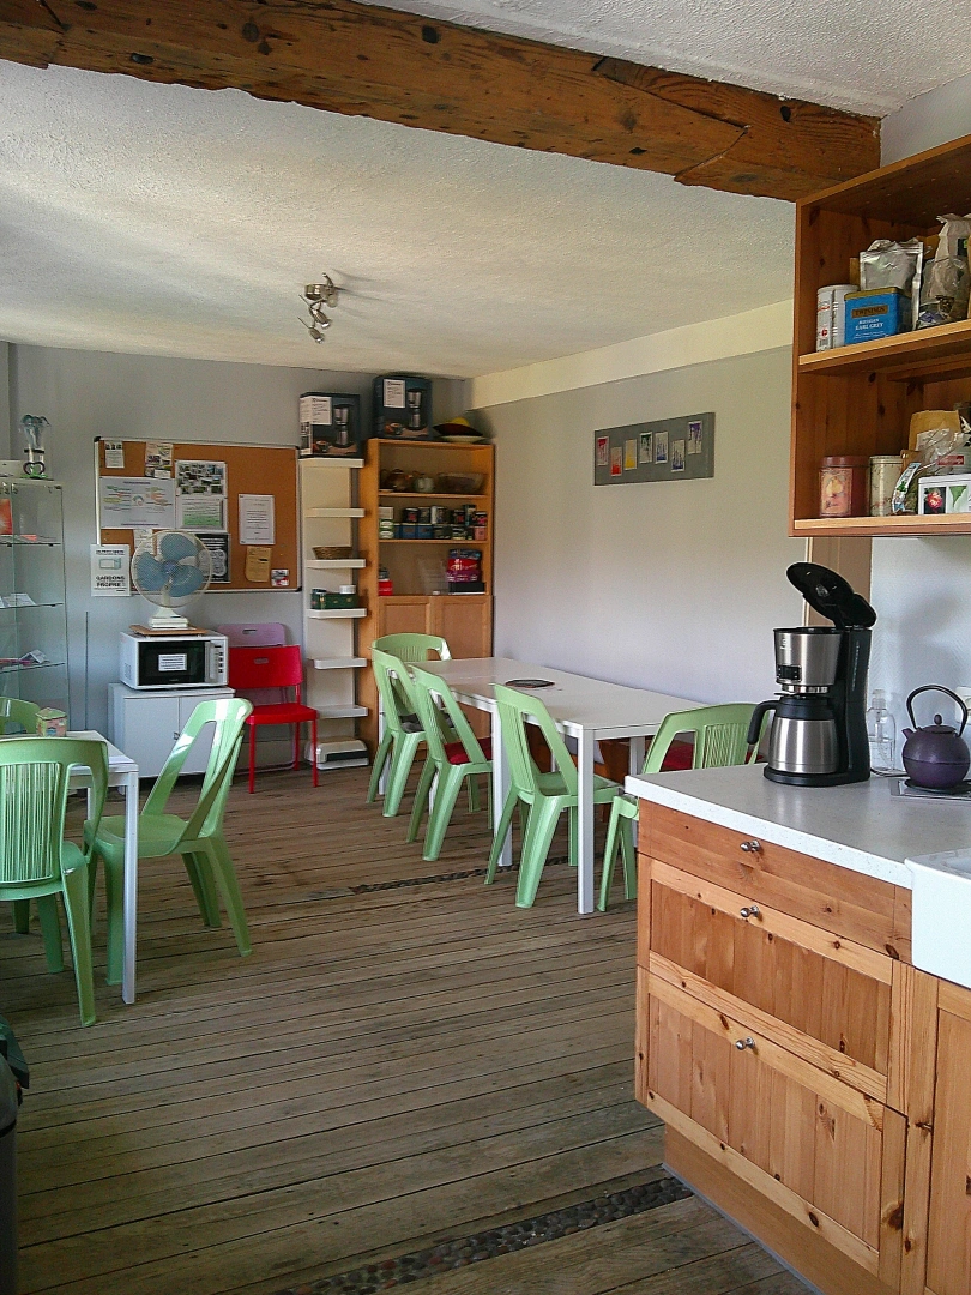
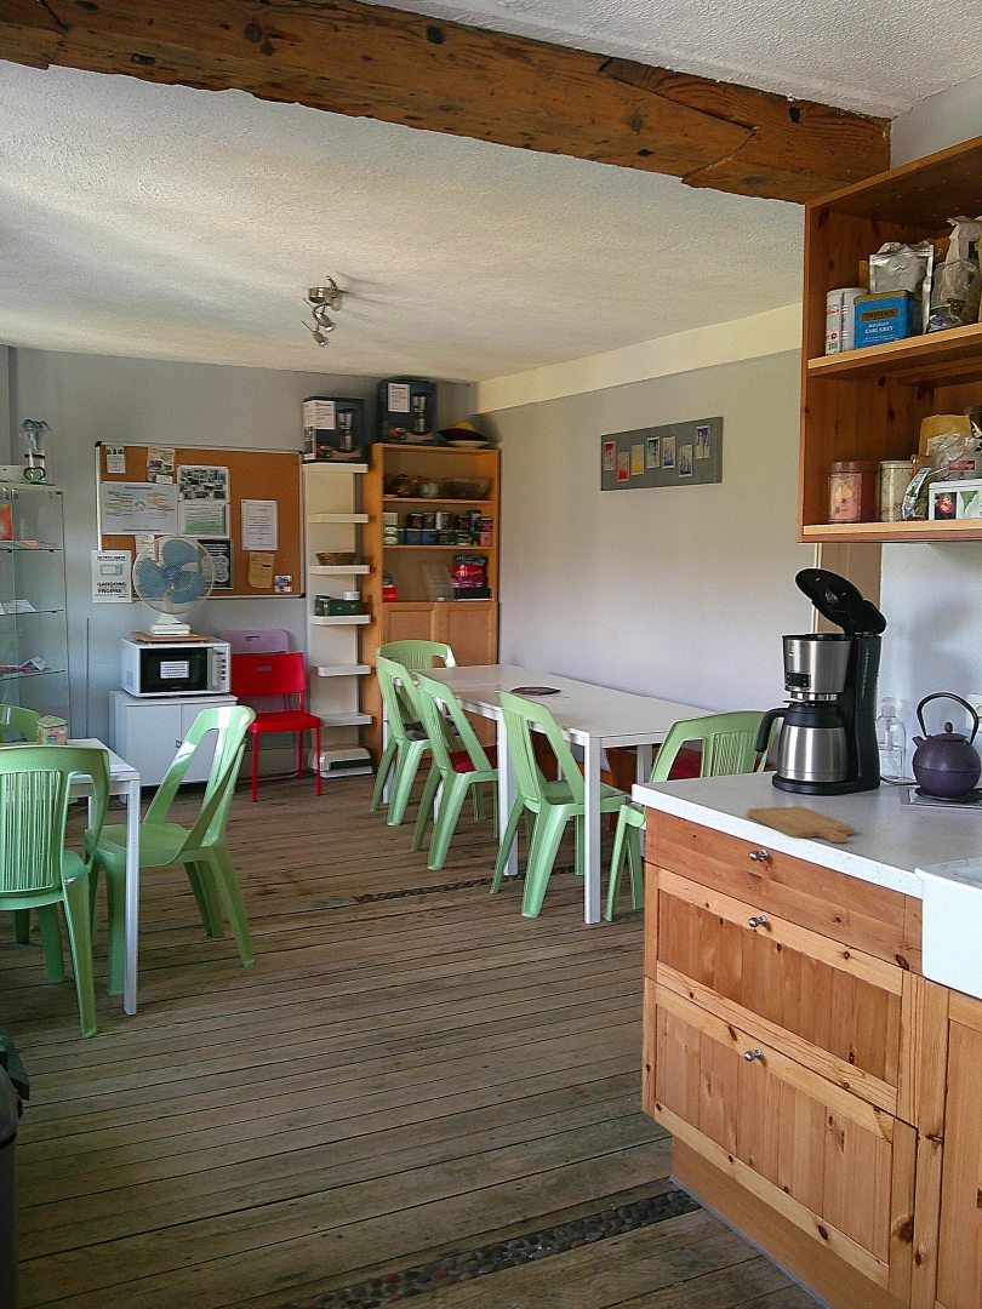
+ chopping board [746,805,856,844]
